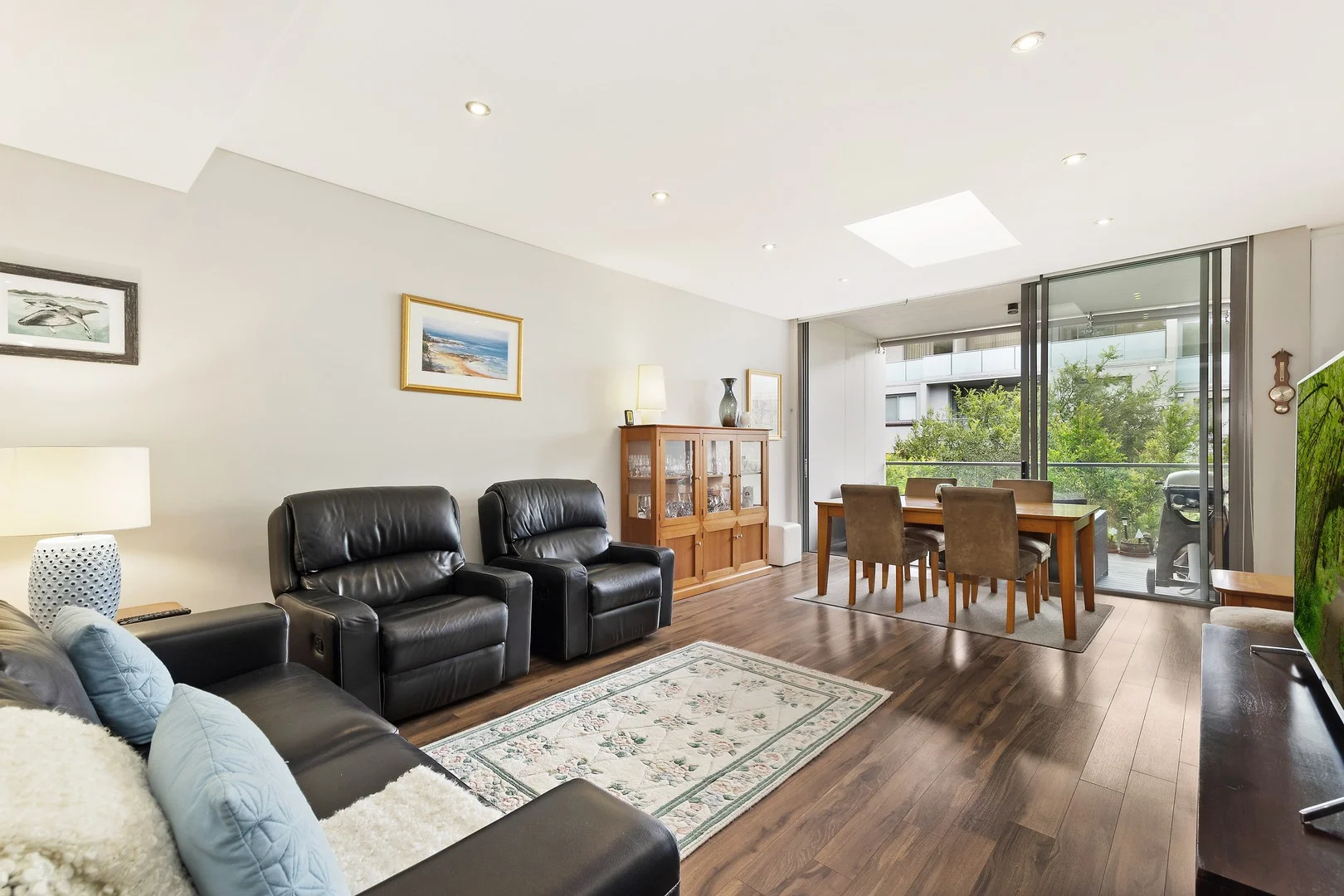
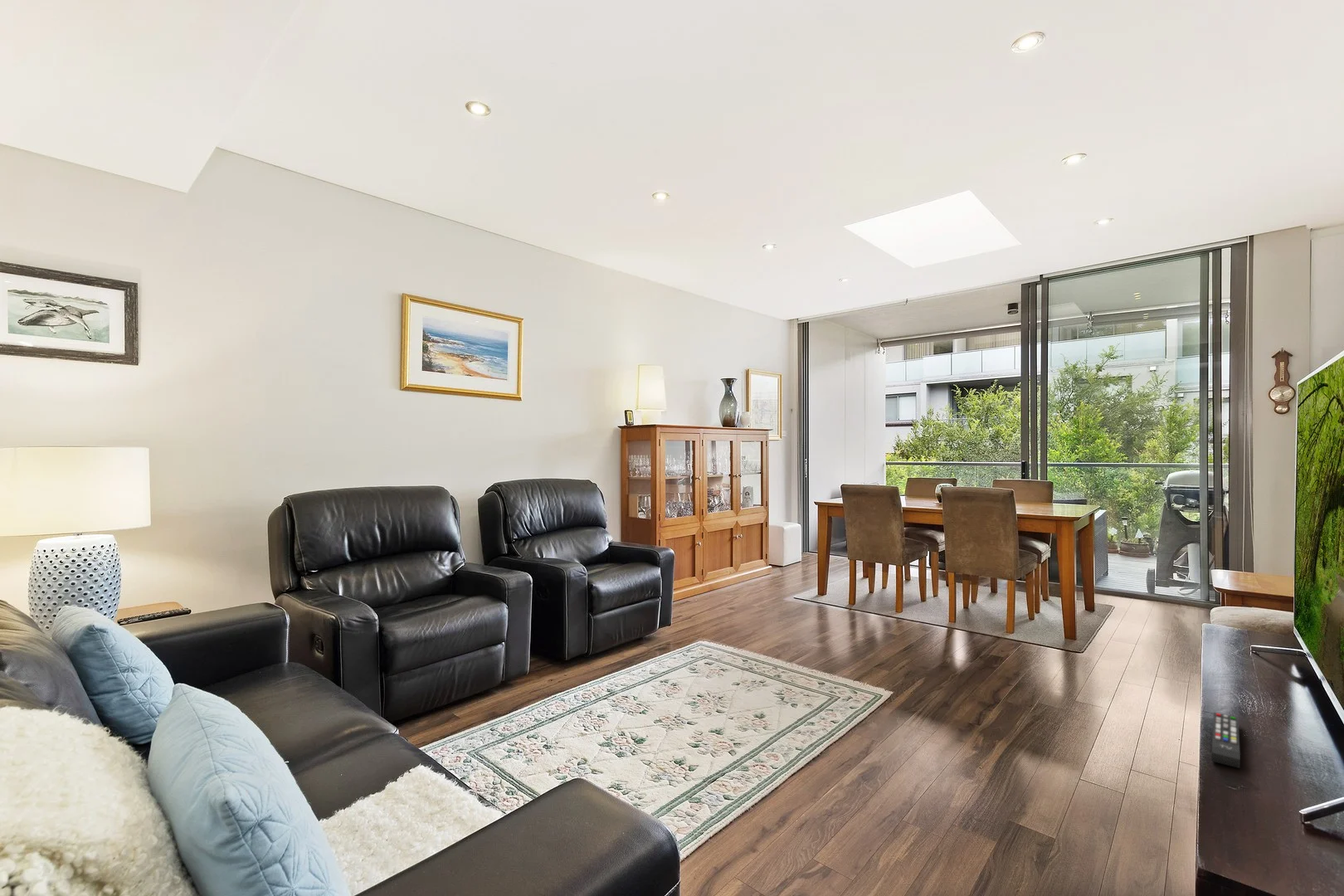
+ remote control [1211,711,1241,769]
